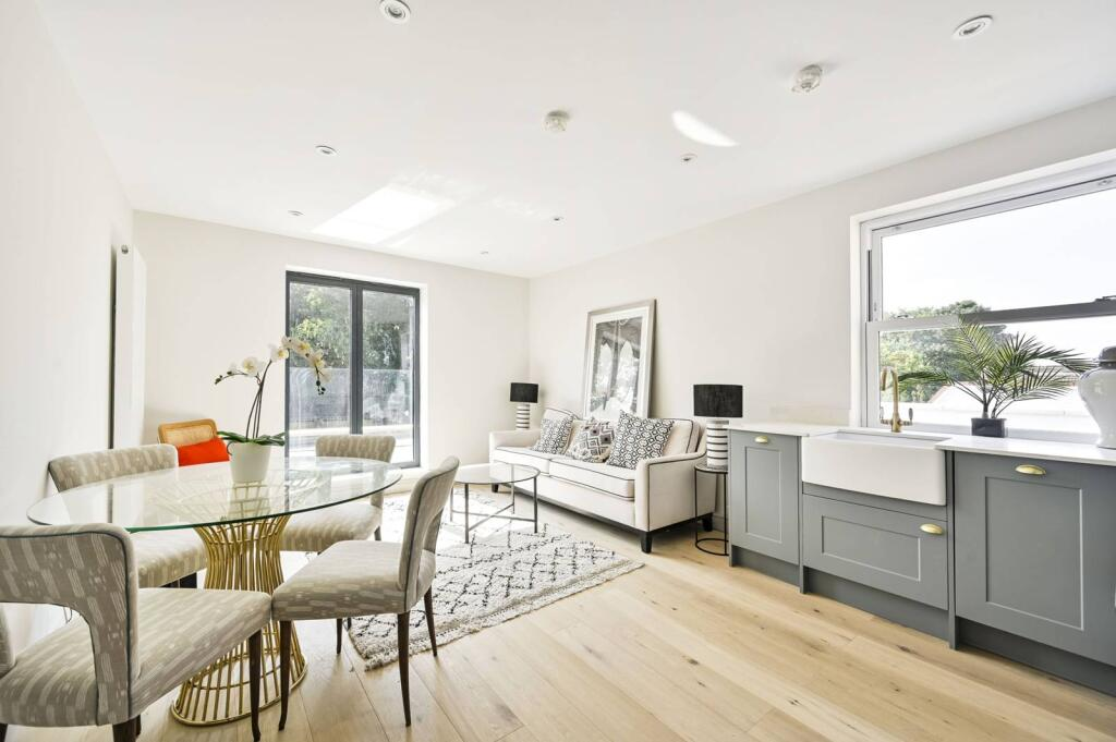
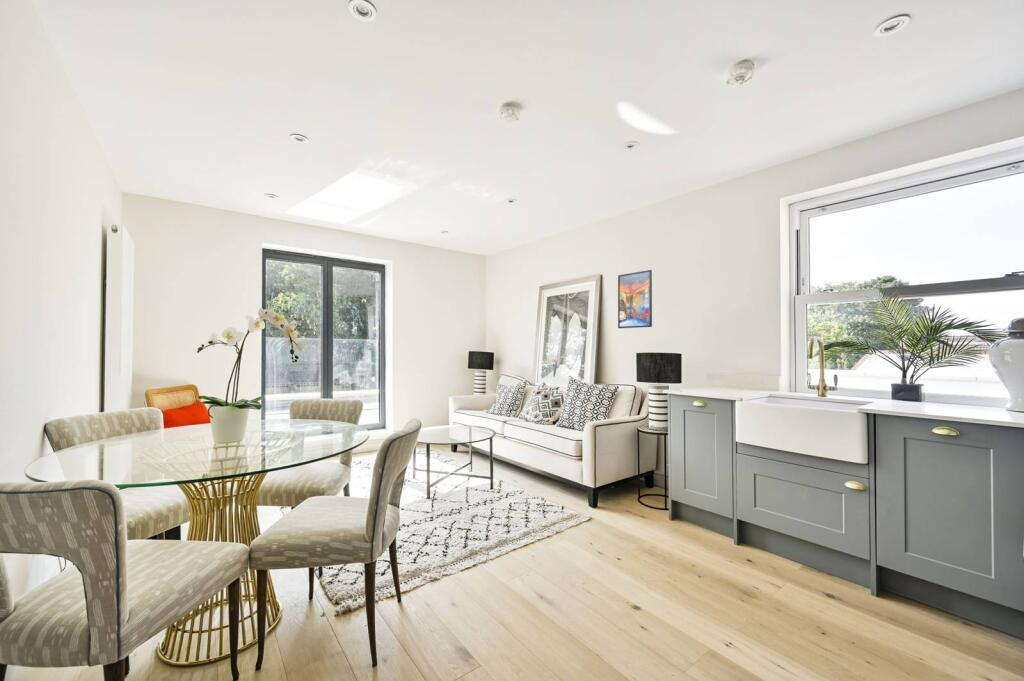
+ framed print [617,269,653,329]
